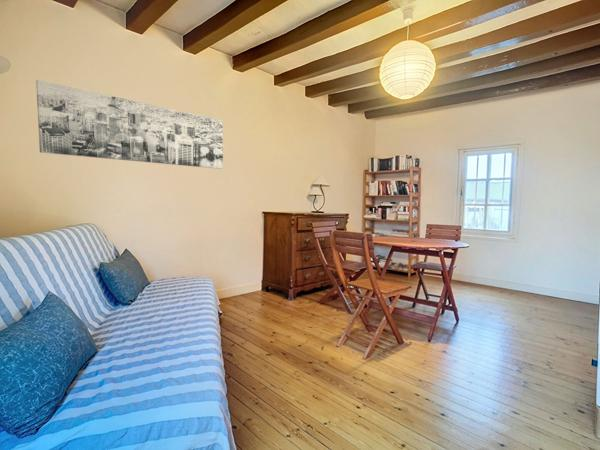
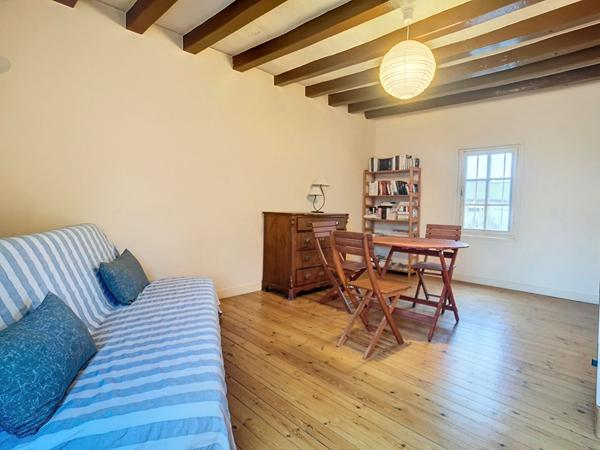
- wall art [35,79,224,170]
